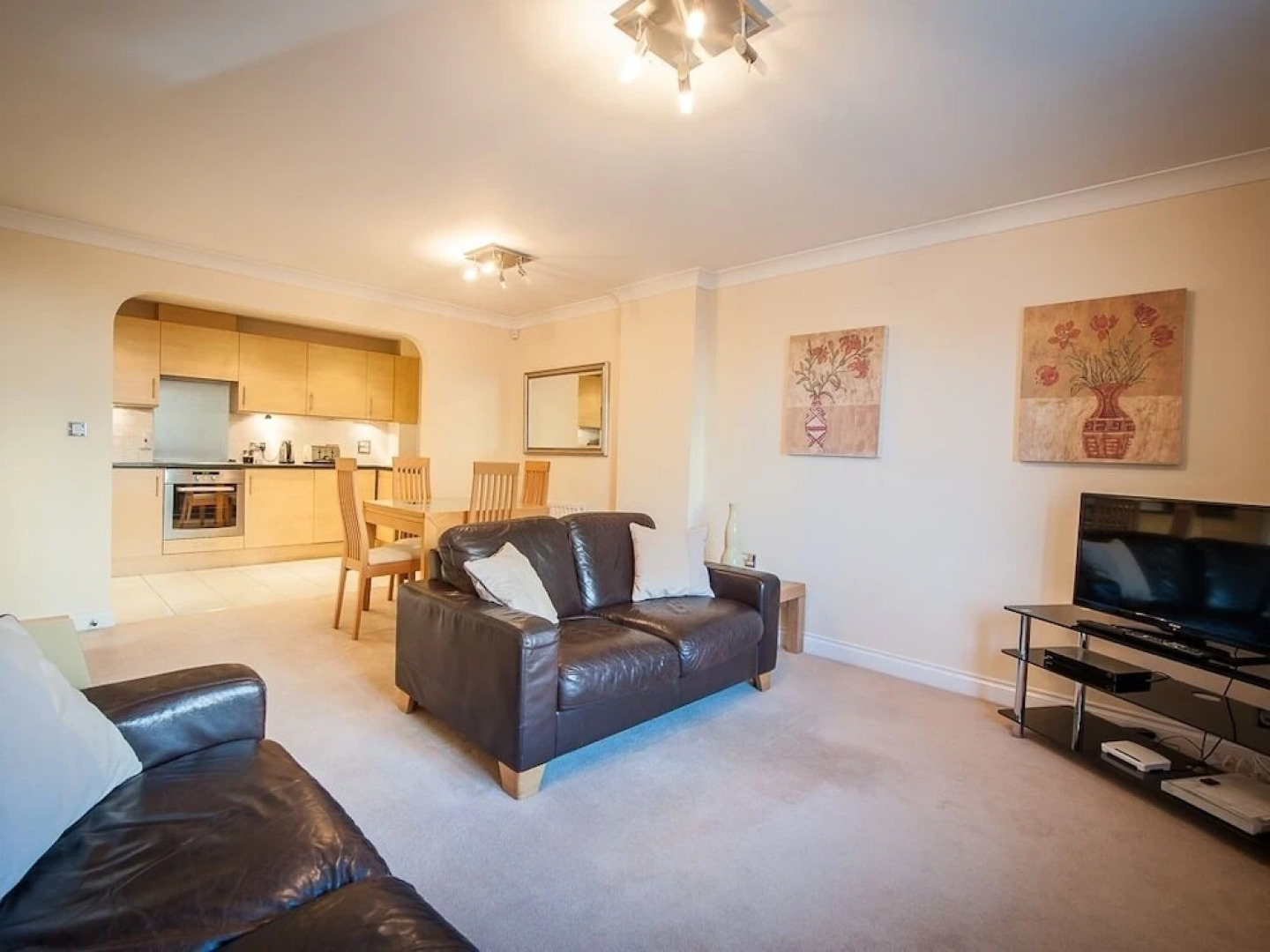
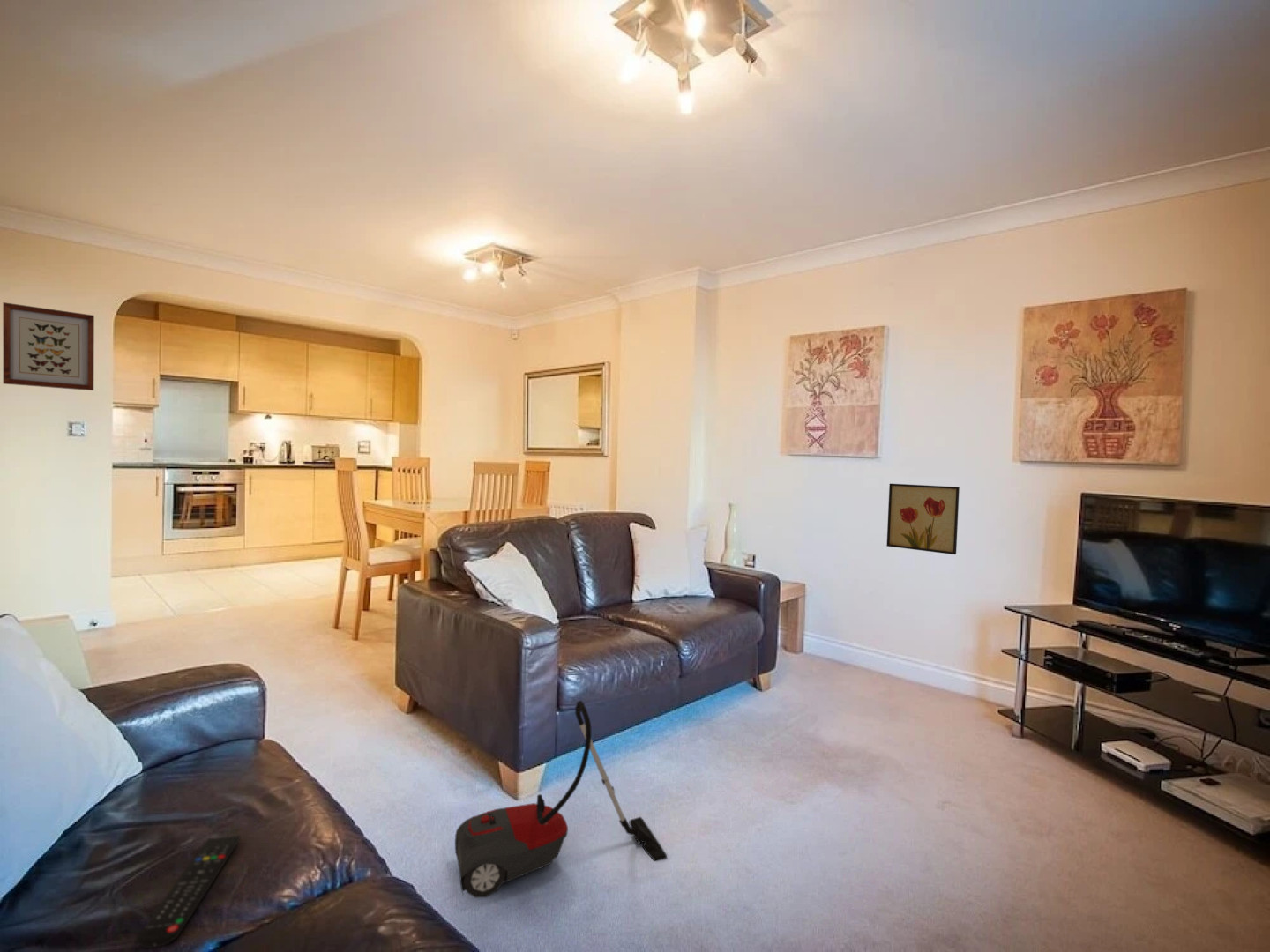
+ wall art [885,483,960,555]
+ wall art [2,301,95,391]
+ remote control [135,835,242,949]
+ vacuum cleaner [454,700,668,898]
